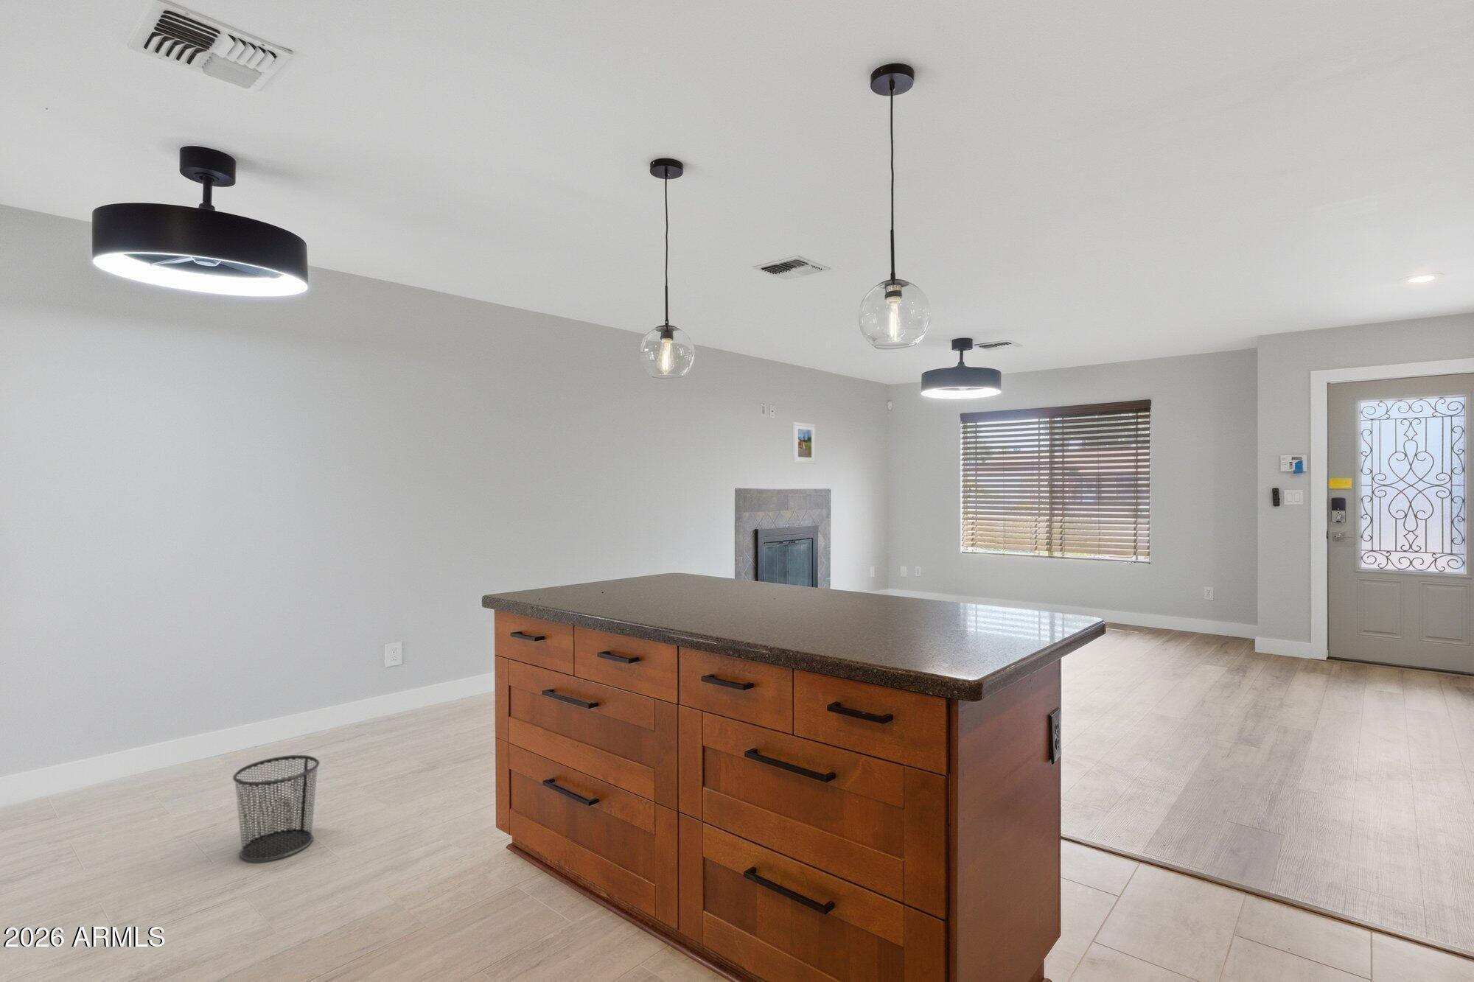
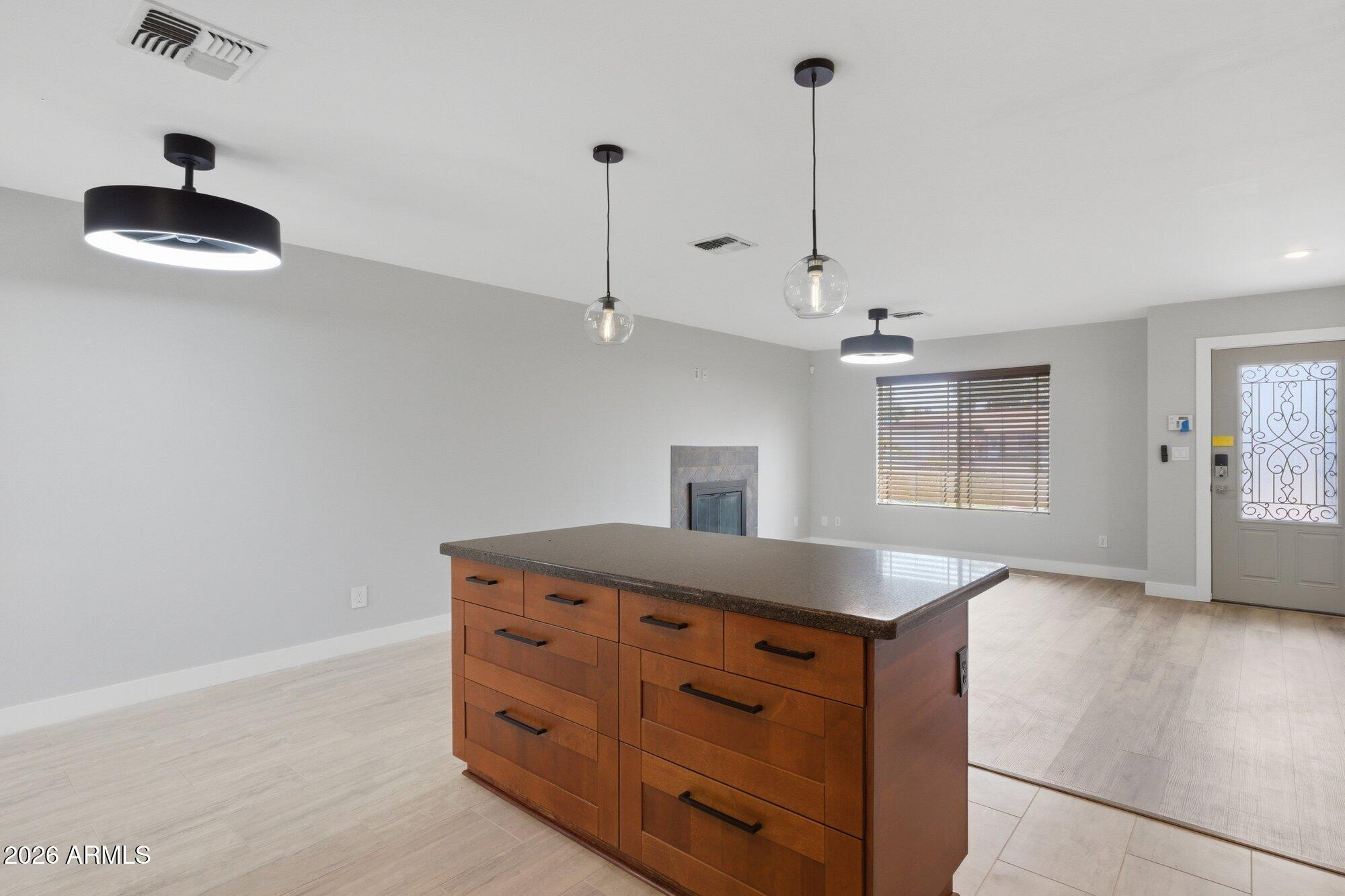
- waste bin [232,754,321,861]
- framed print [792,421,815,465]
